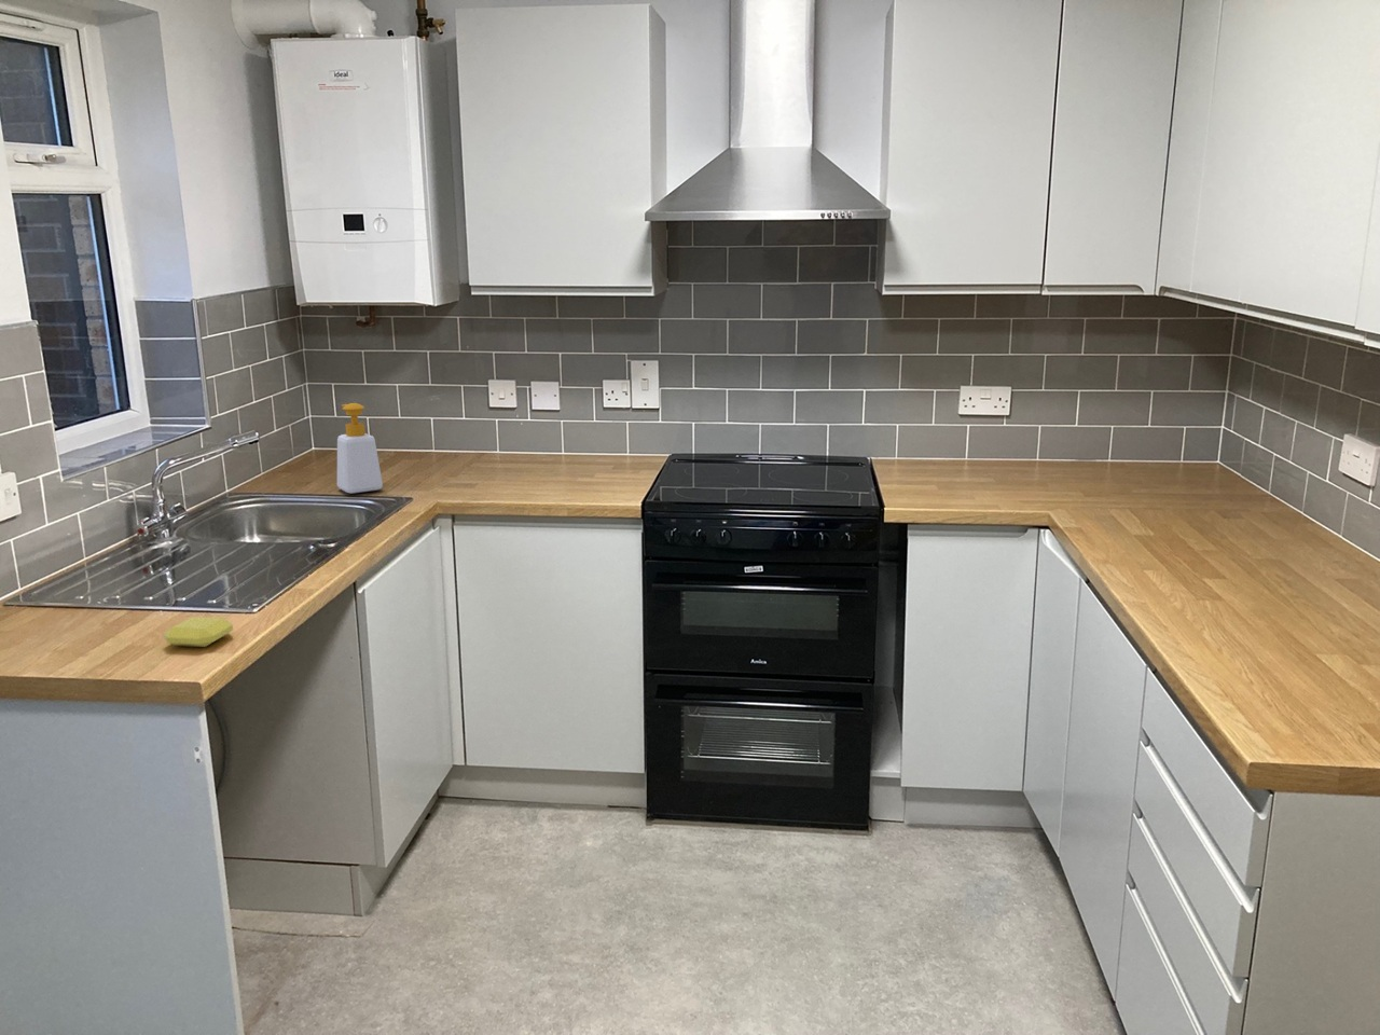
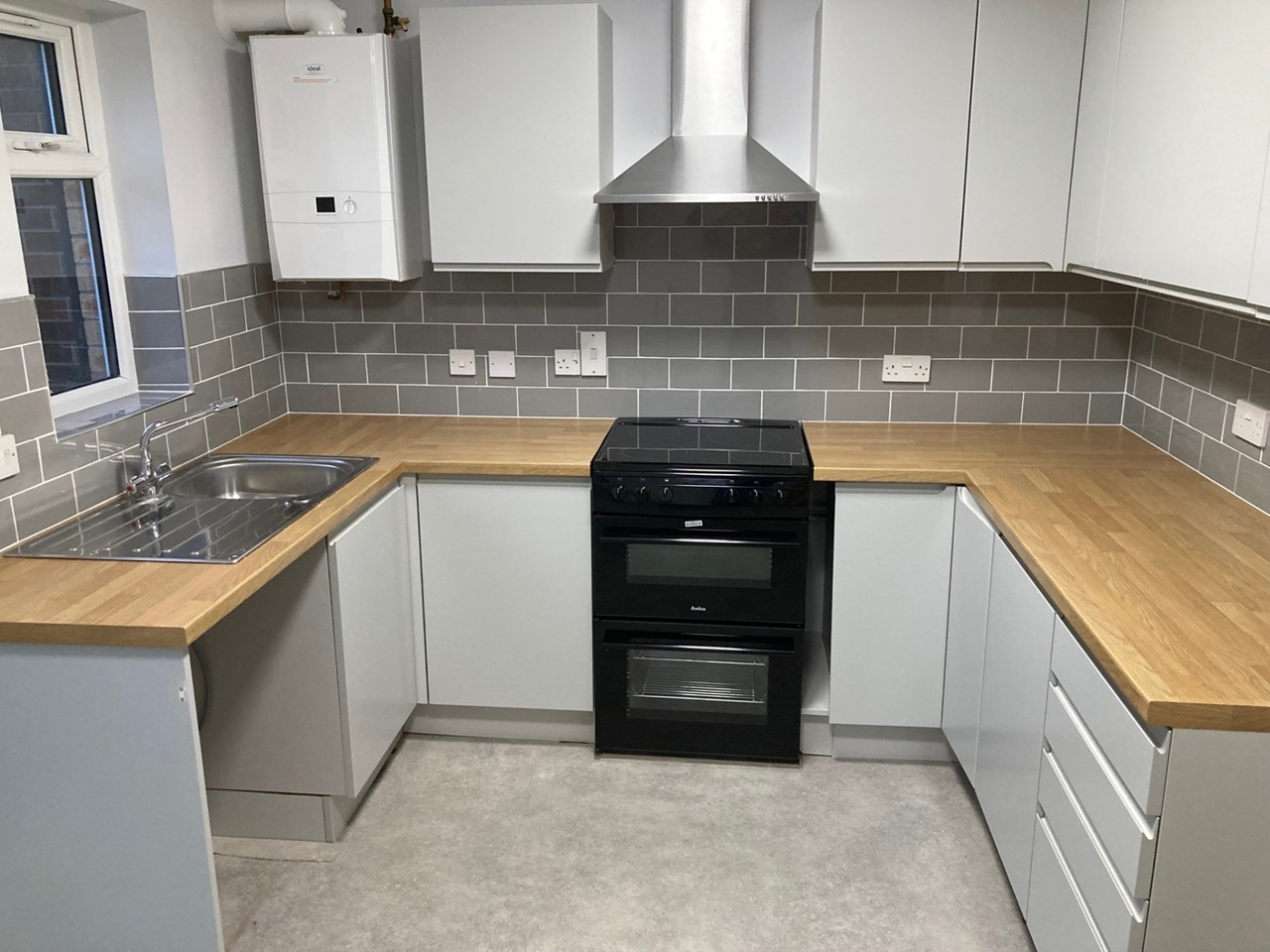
- soap bottle [337,402,384,495]
- soap bar [163,615,234,648]
